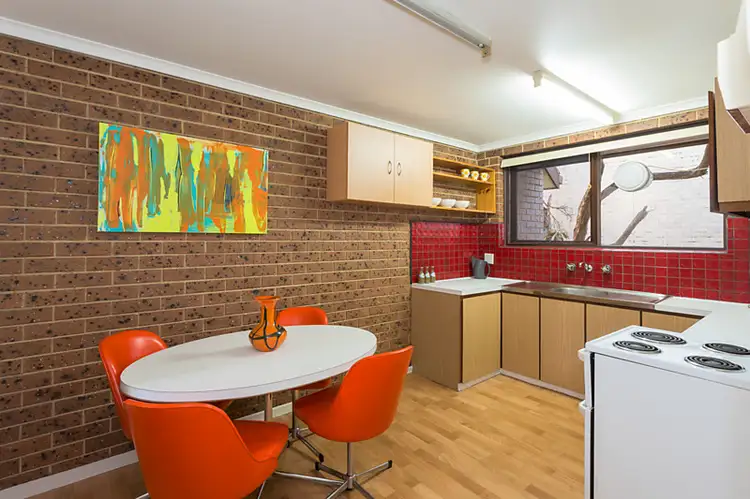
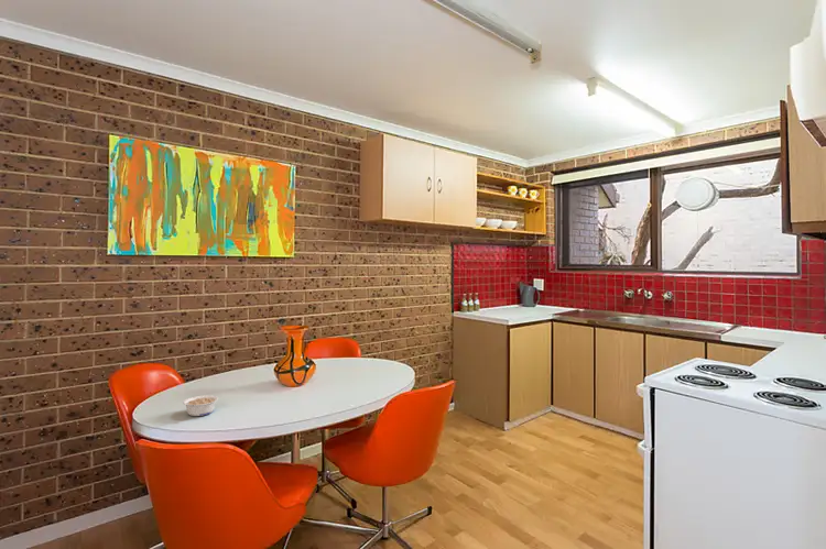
+ legume [182,394,219,417]
